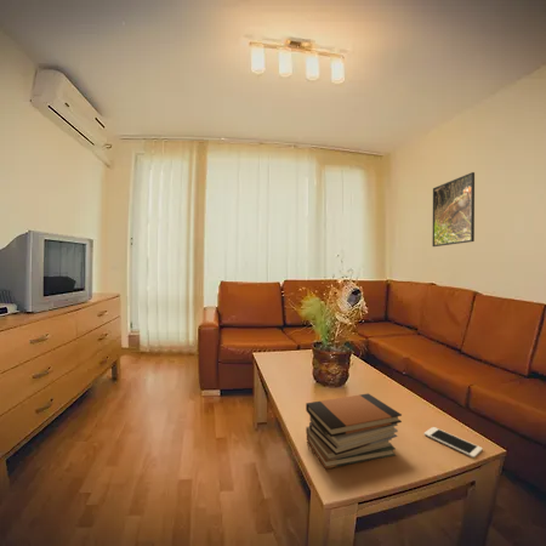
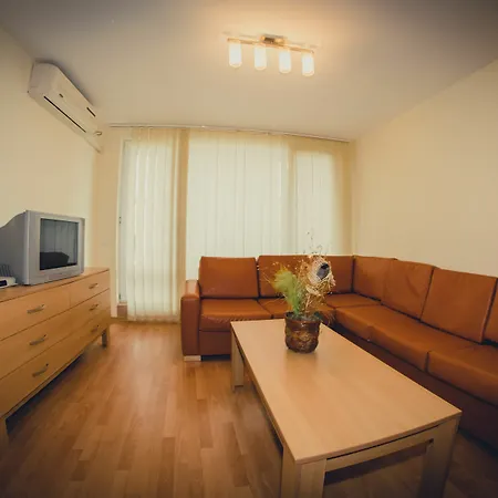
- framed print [431,171,476,248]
- cell phone [423,426,484,459]
- book stack [305,392,403,470]
